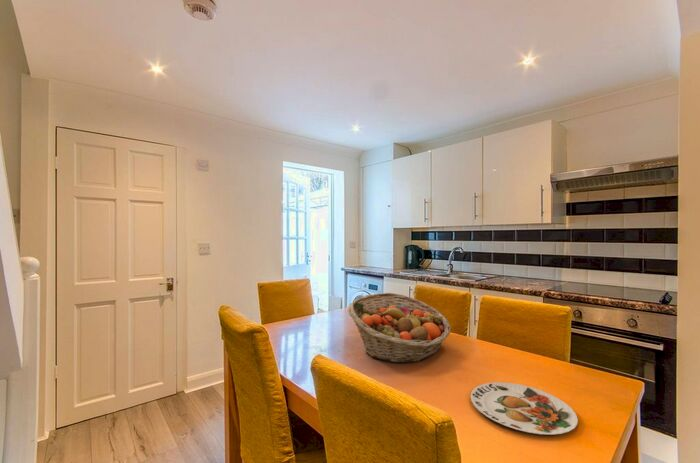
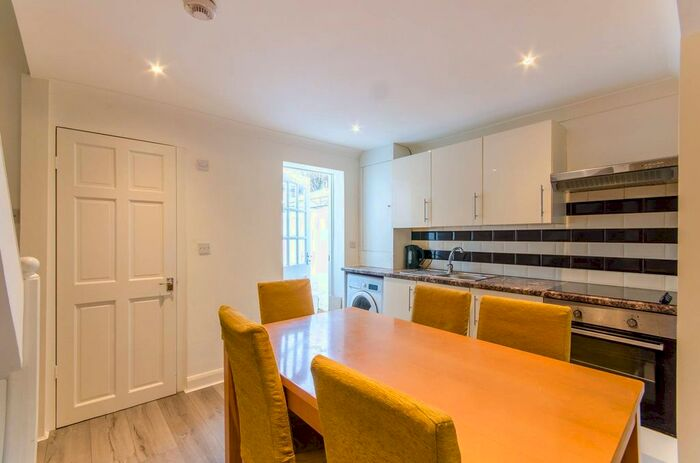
- fruit basket [347,292,451,364]
- plate [470,381,579,436]
